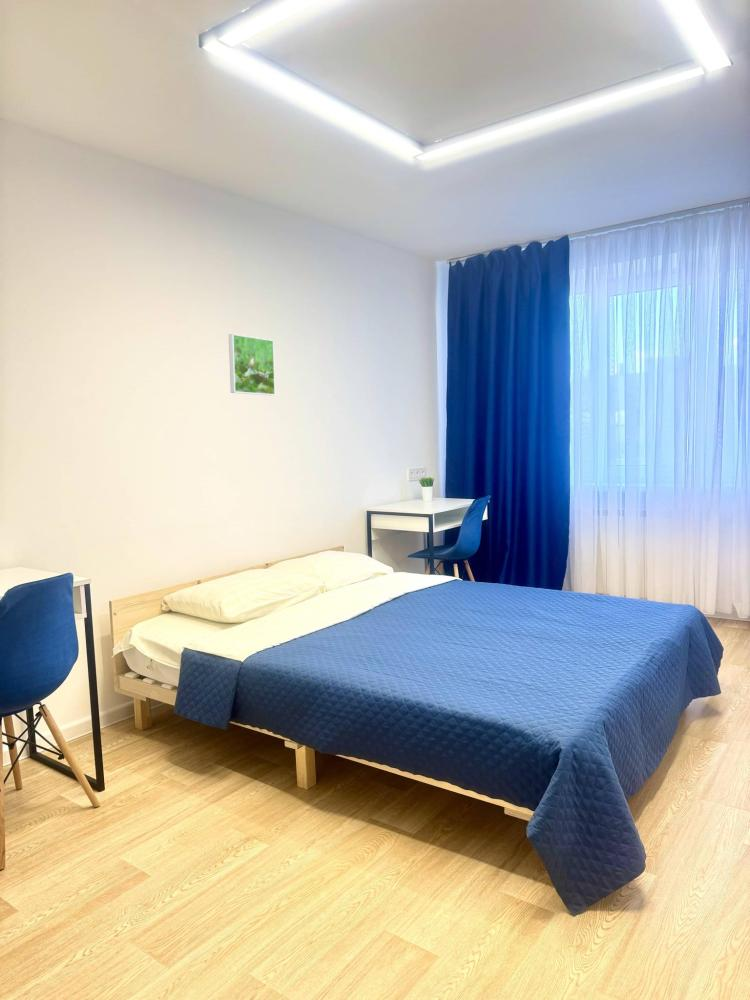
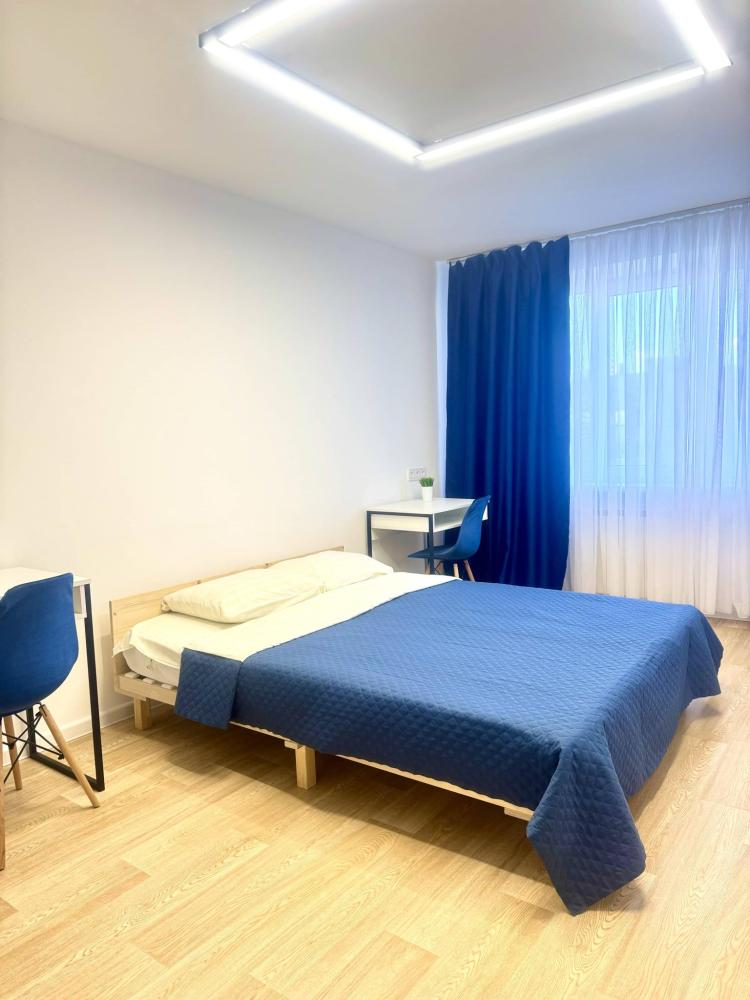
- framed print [228,333,276,396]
